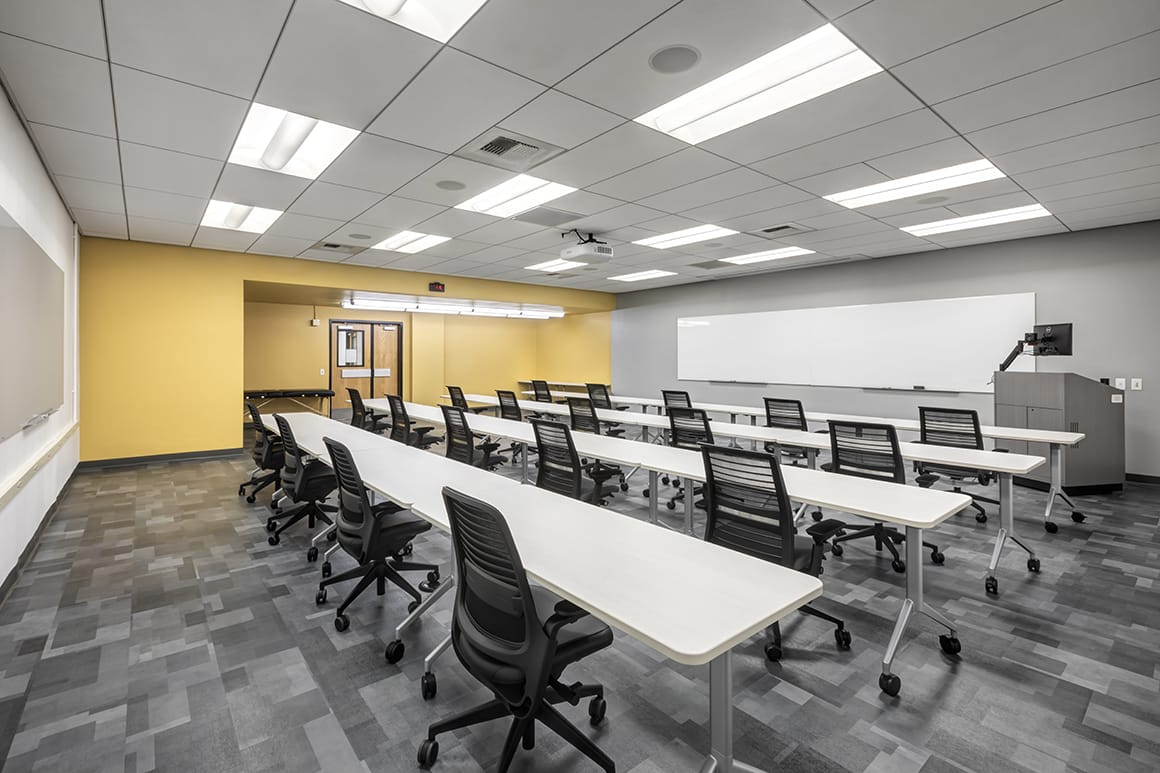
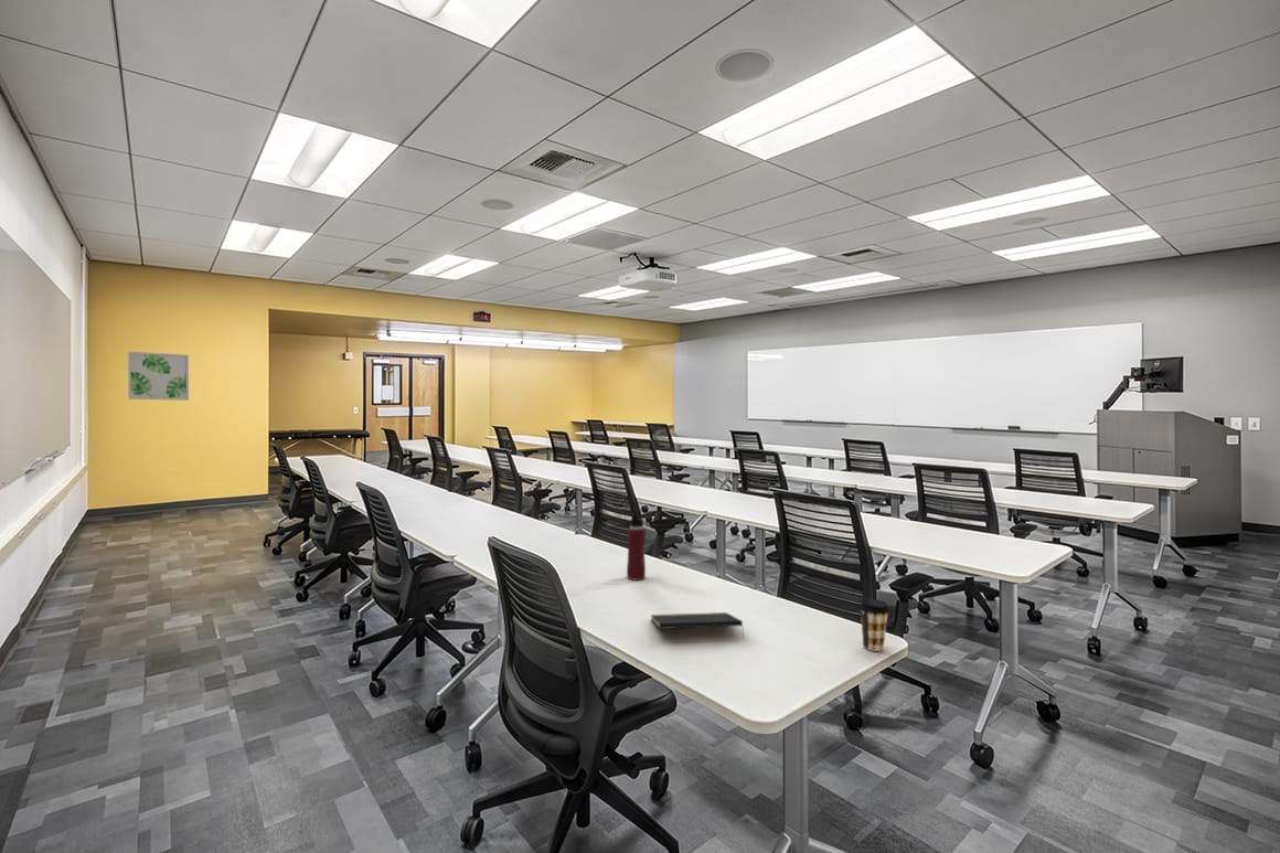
+ water bottle [626,508,647,582]
+ notepad [650,611,745,637]
+ wall art [127,351,190,402]
+ coffee cup [857,598,892,652]
